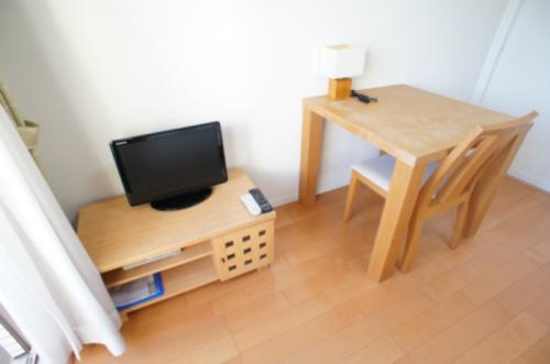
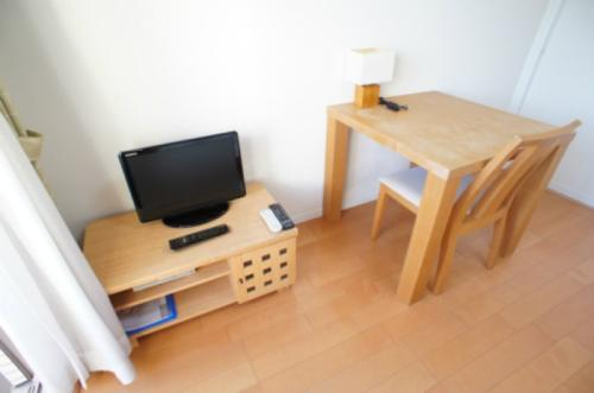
+ remote control [168,222,229,251]
